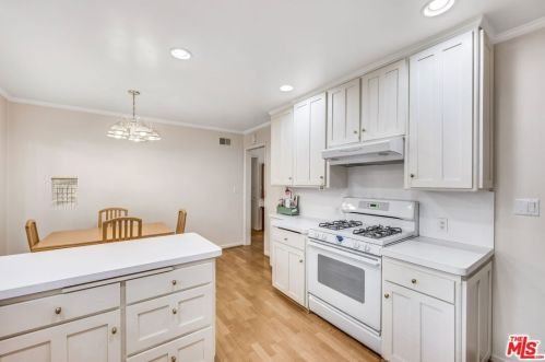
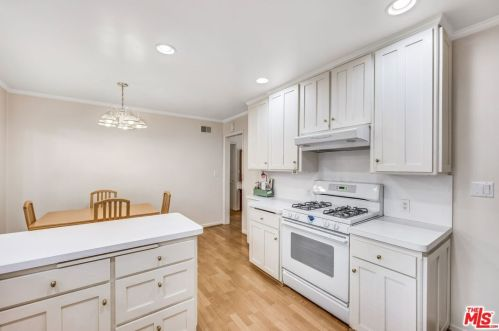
- calendar [50,174,79,208]
